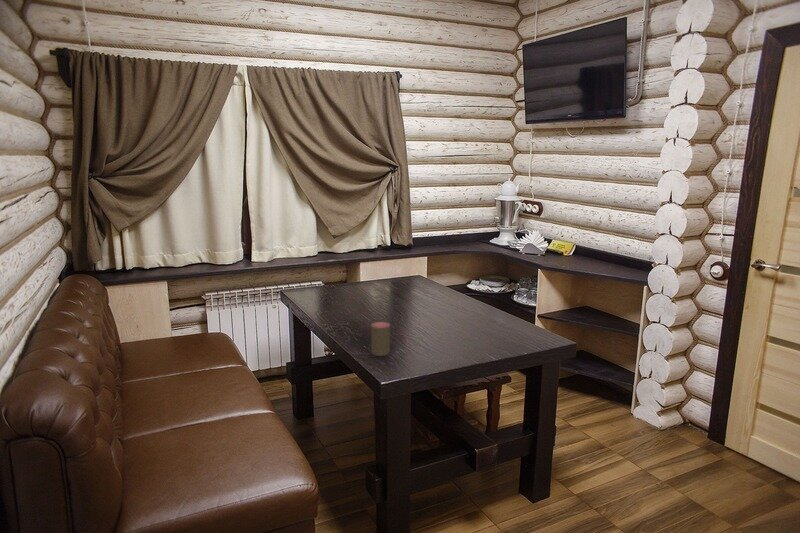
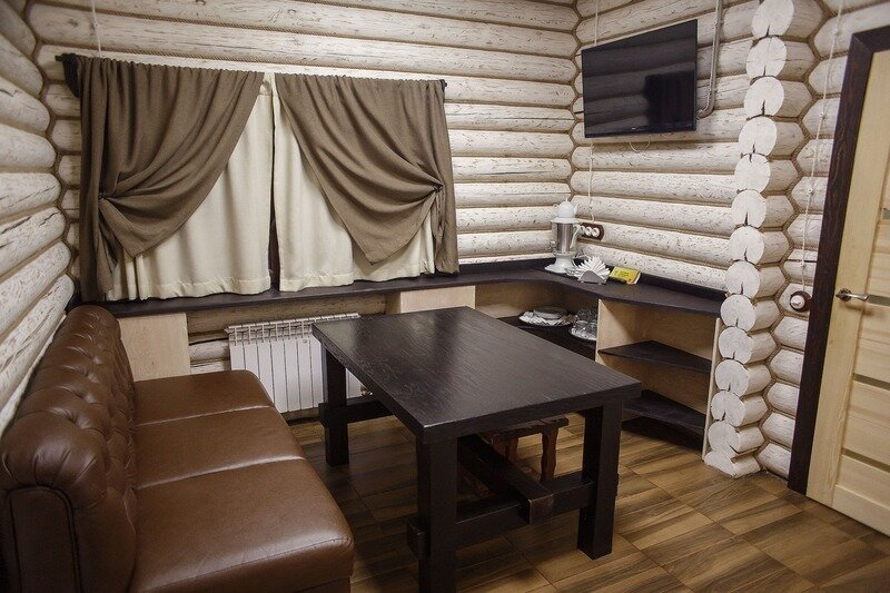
- cup [370,321,391,357]
